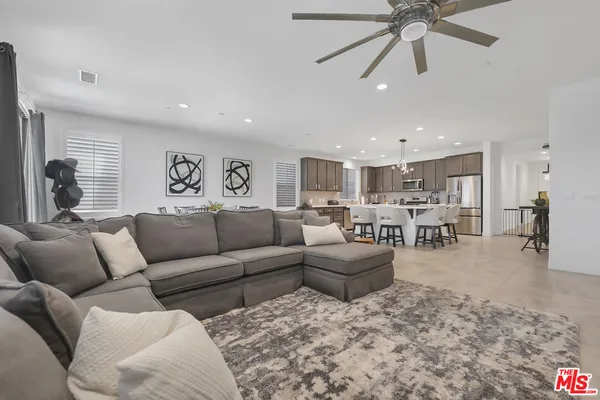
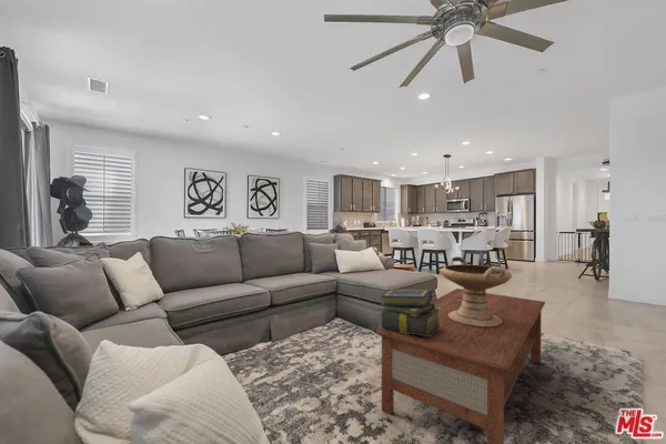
+ coffee table [375,287,546,444]
+ stack of books [381,289,442,336]
+ decorative bowl [440,255,513,327]
